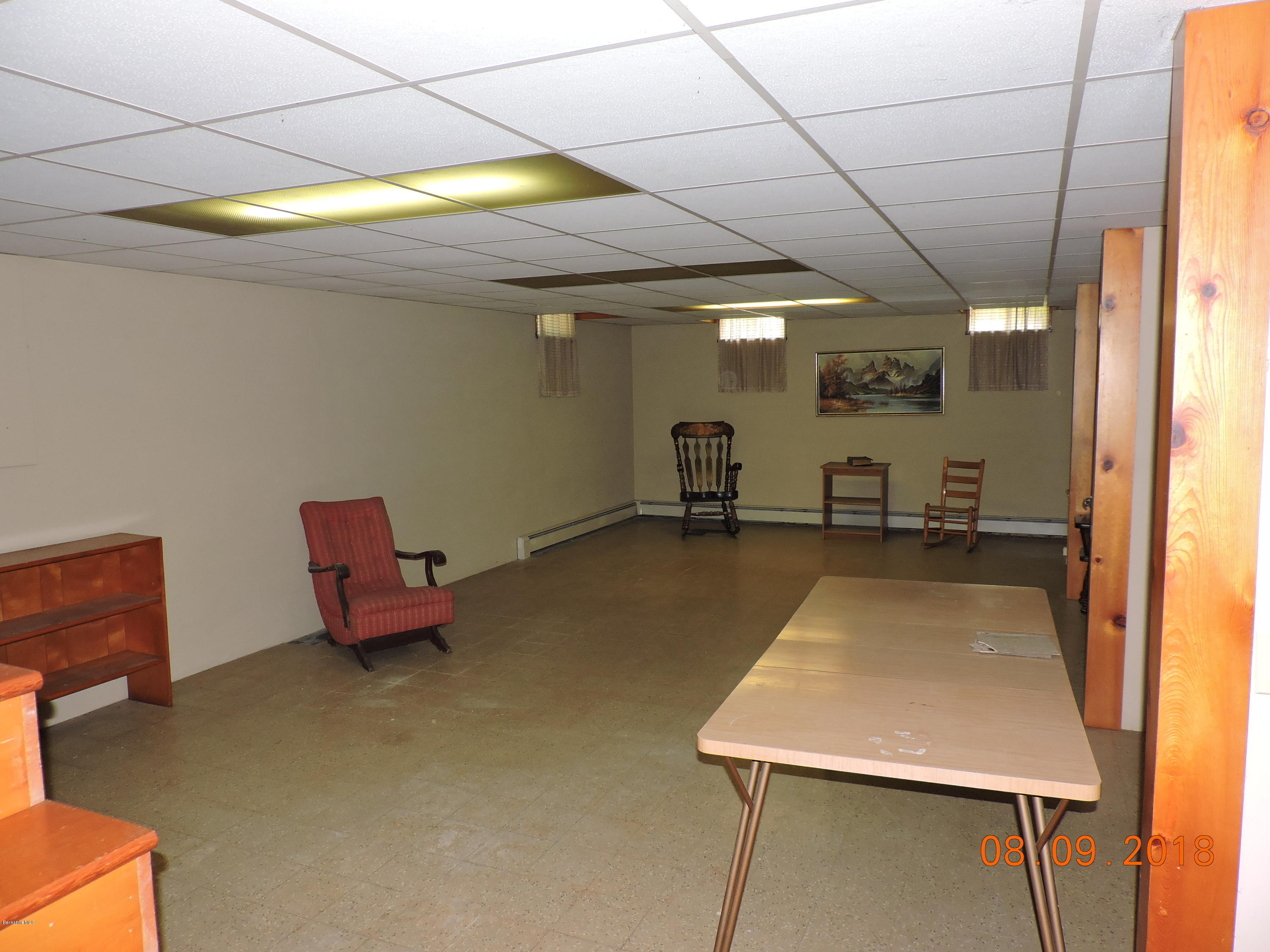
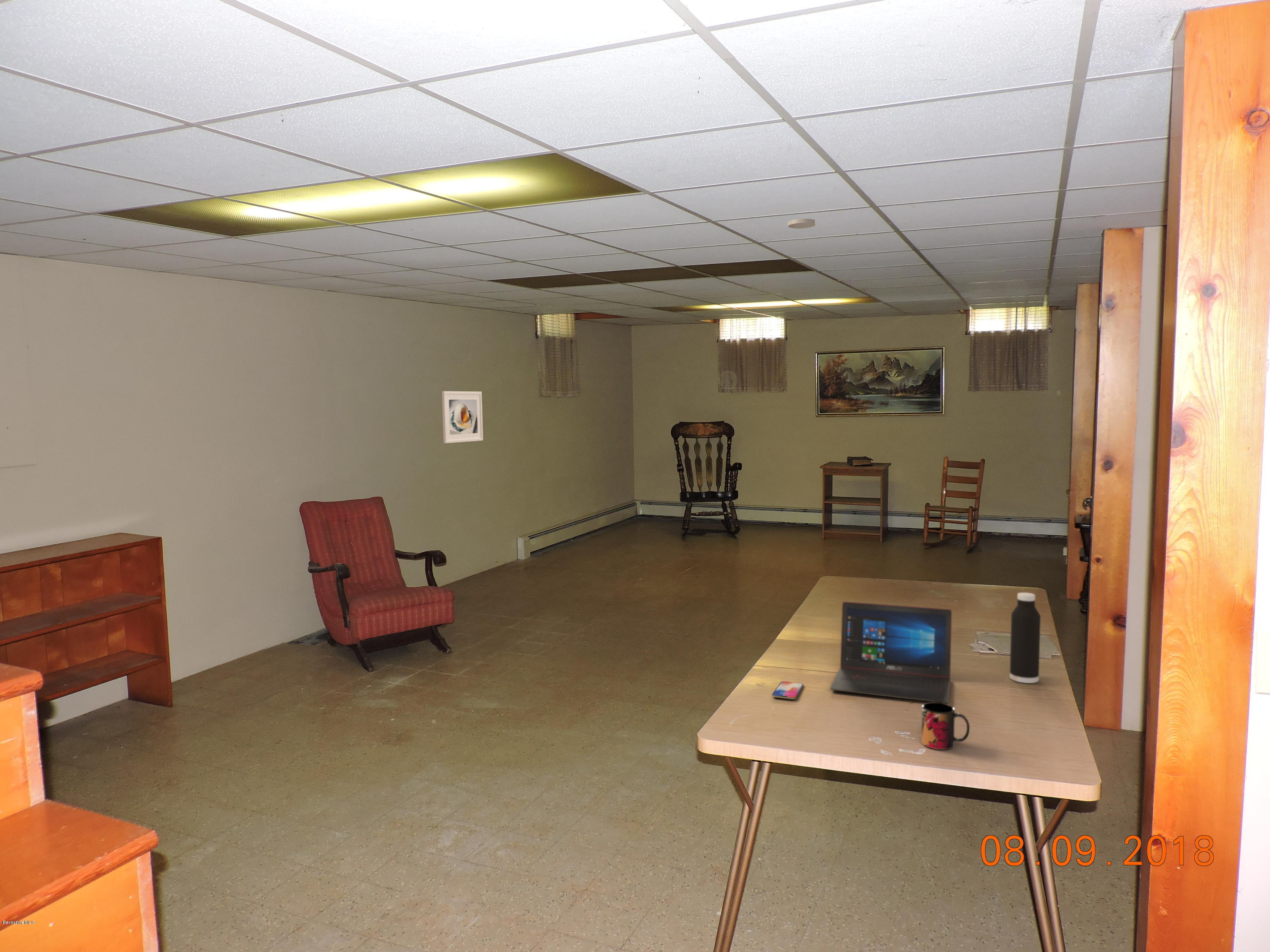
+ mug [921,702,970,750]
+ laptop [829,601,952,703]
+ water bottle [1009,592,1041,684]
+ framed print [442,391,483,444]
+ smartphone [772,681,803,699]
+ smoke detector [787,218,816,229]
